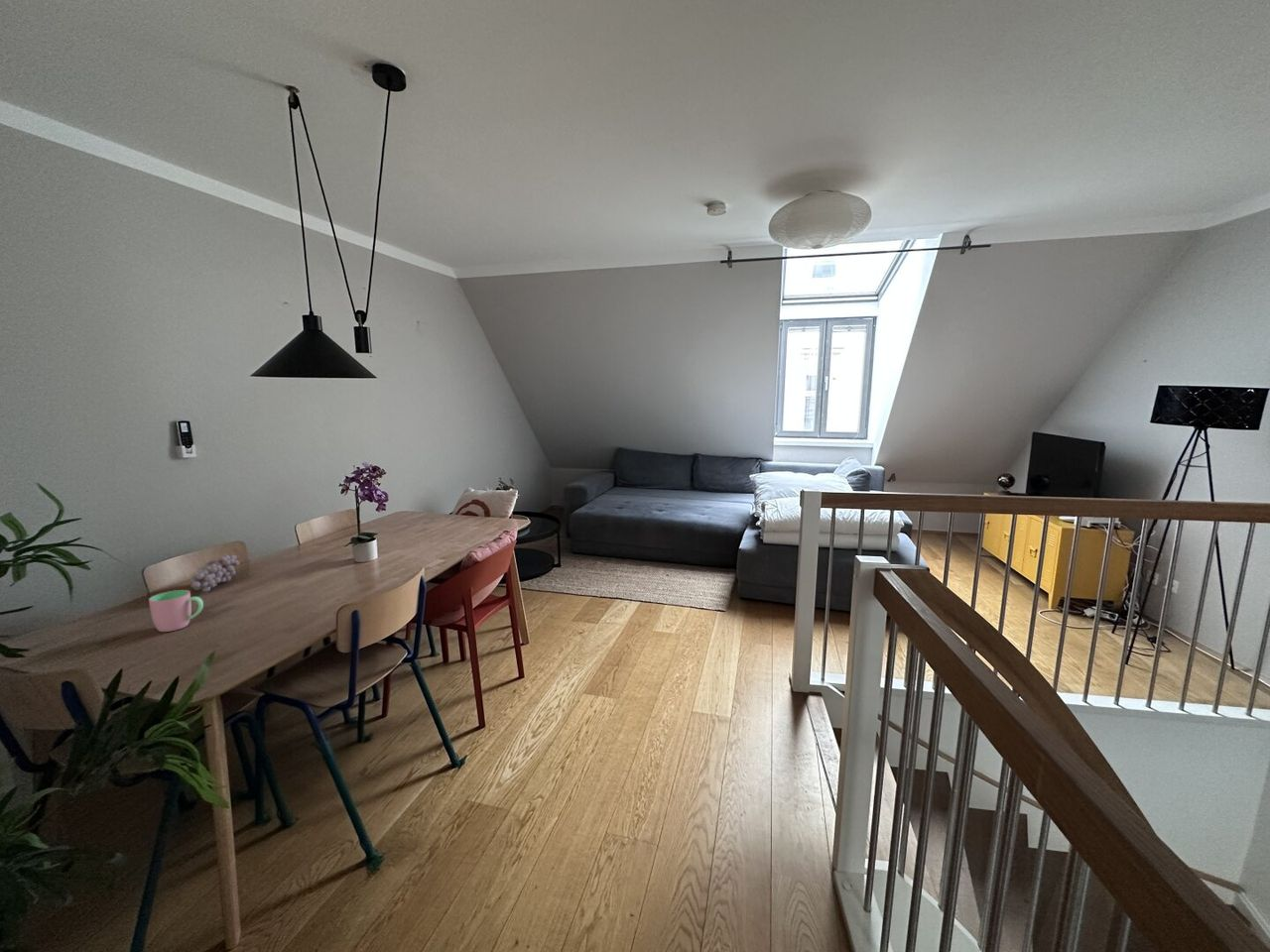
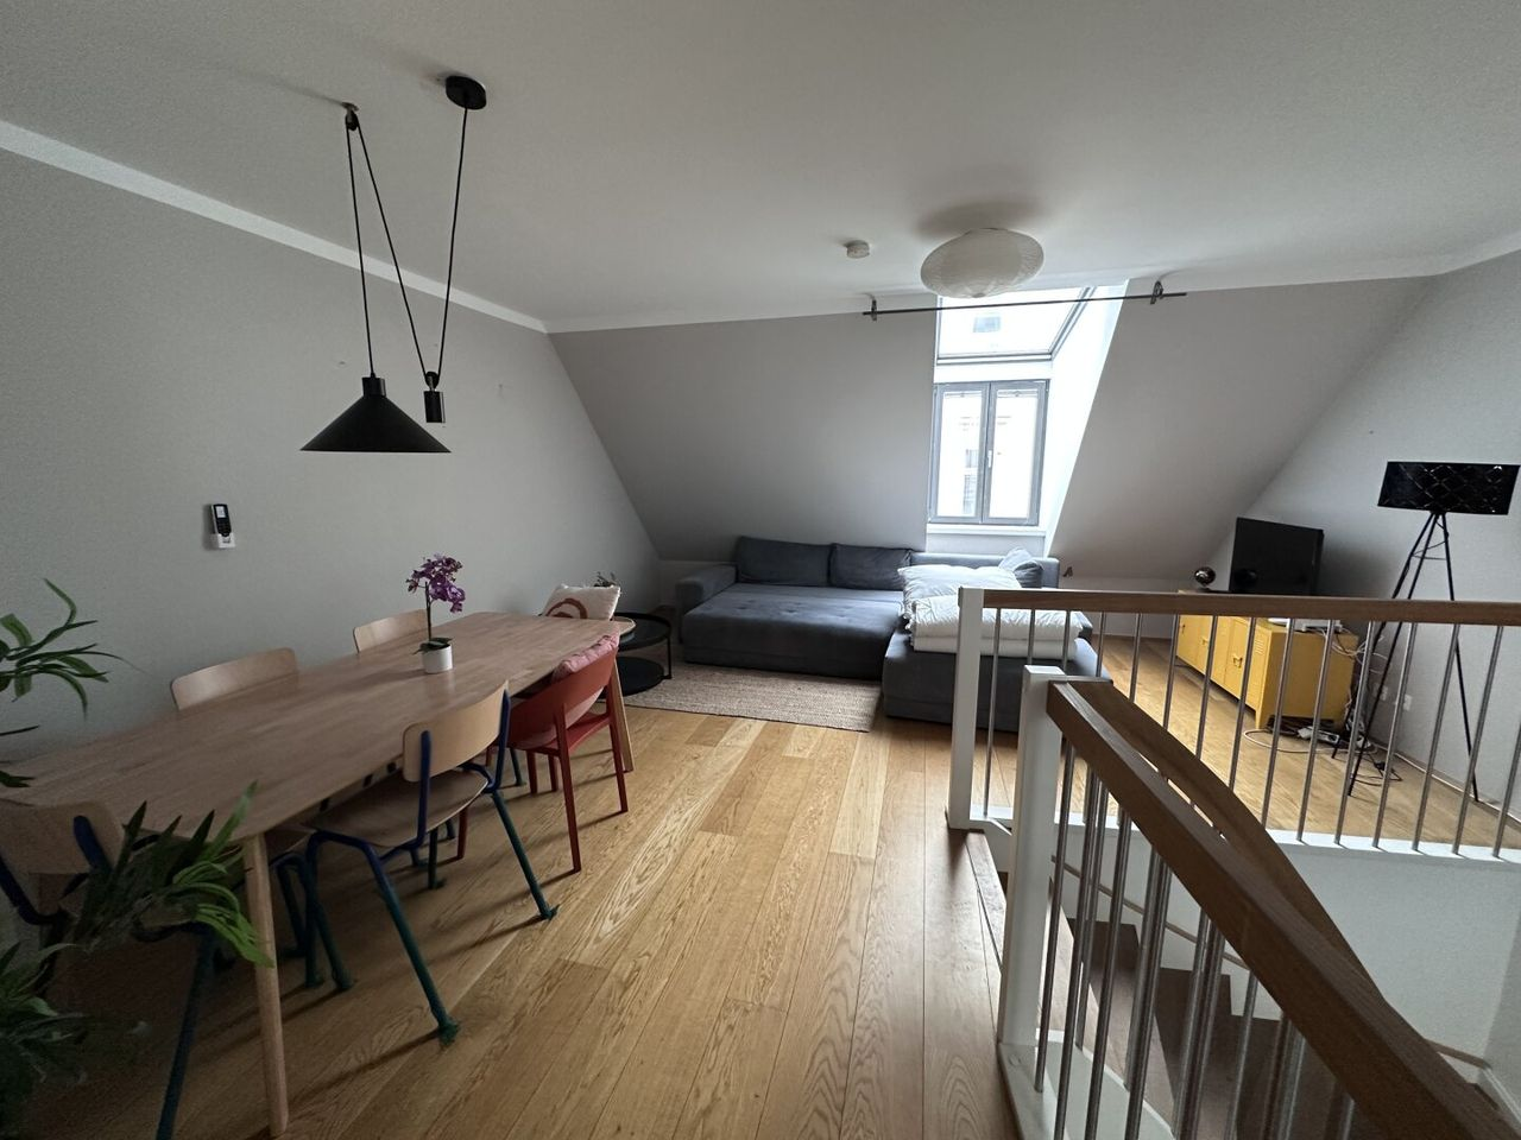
- fruit [189,554,240,593]
- cup [148,589,204,633]
